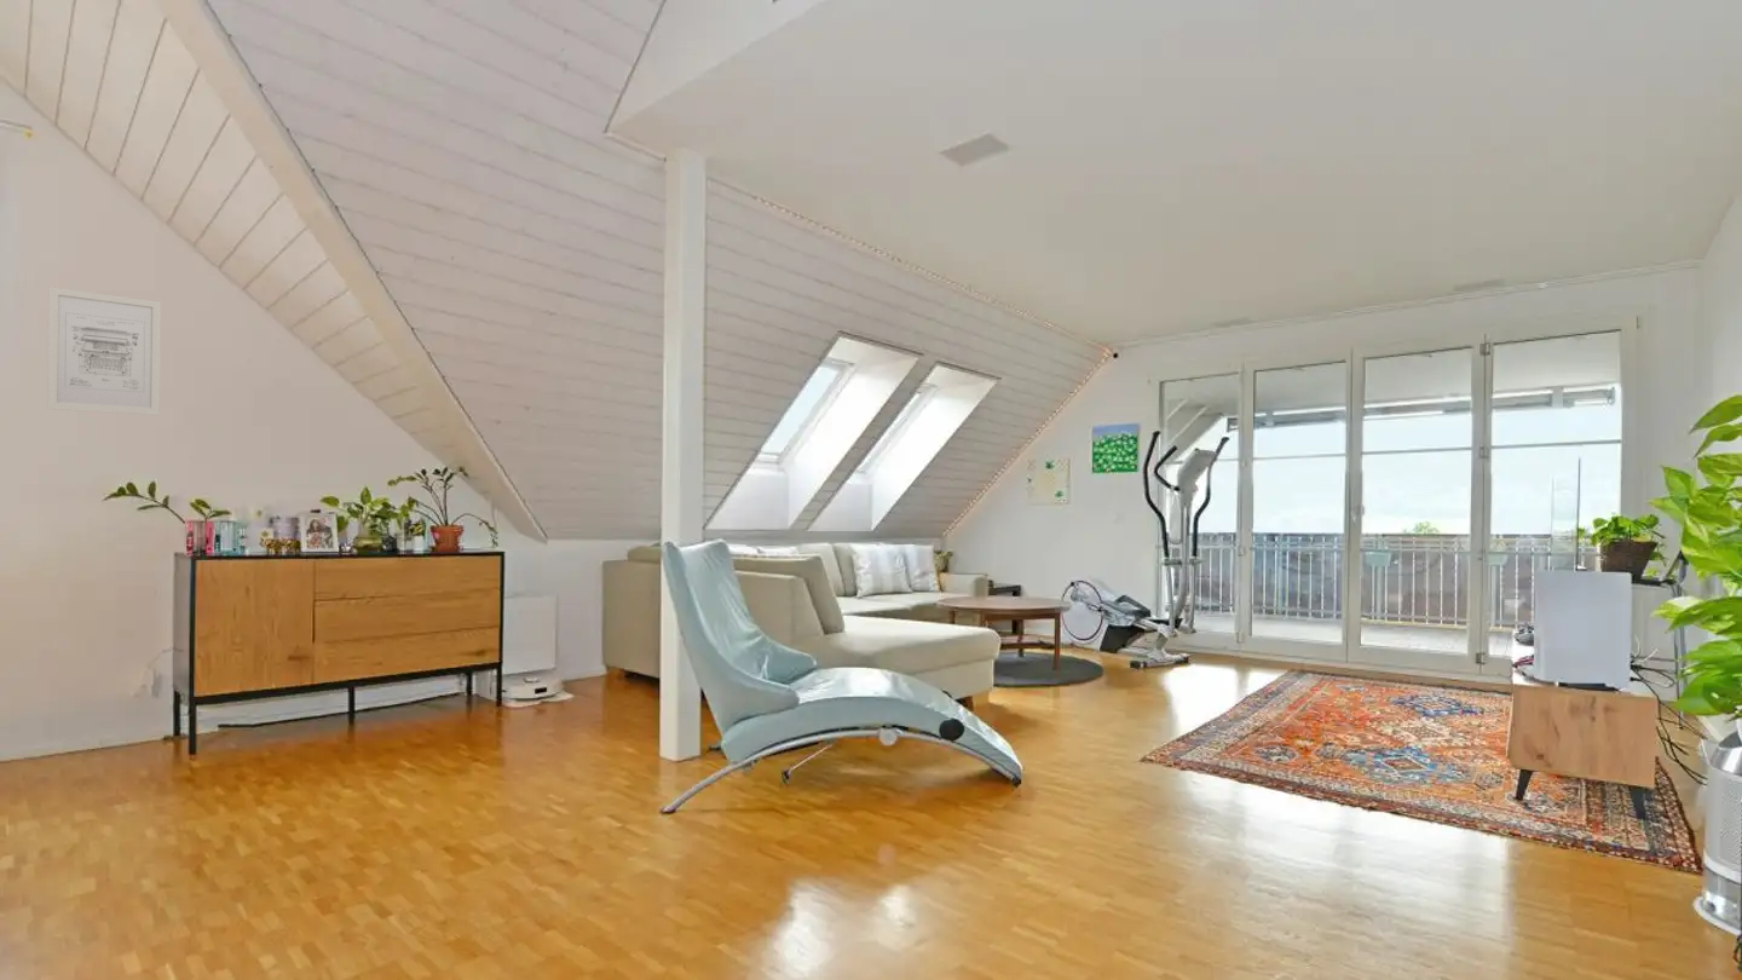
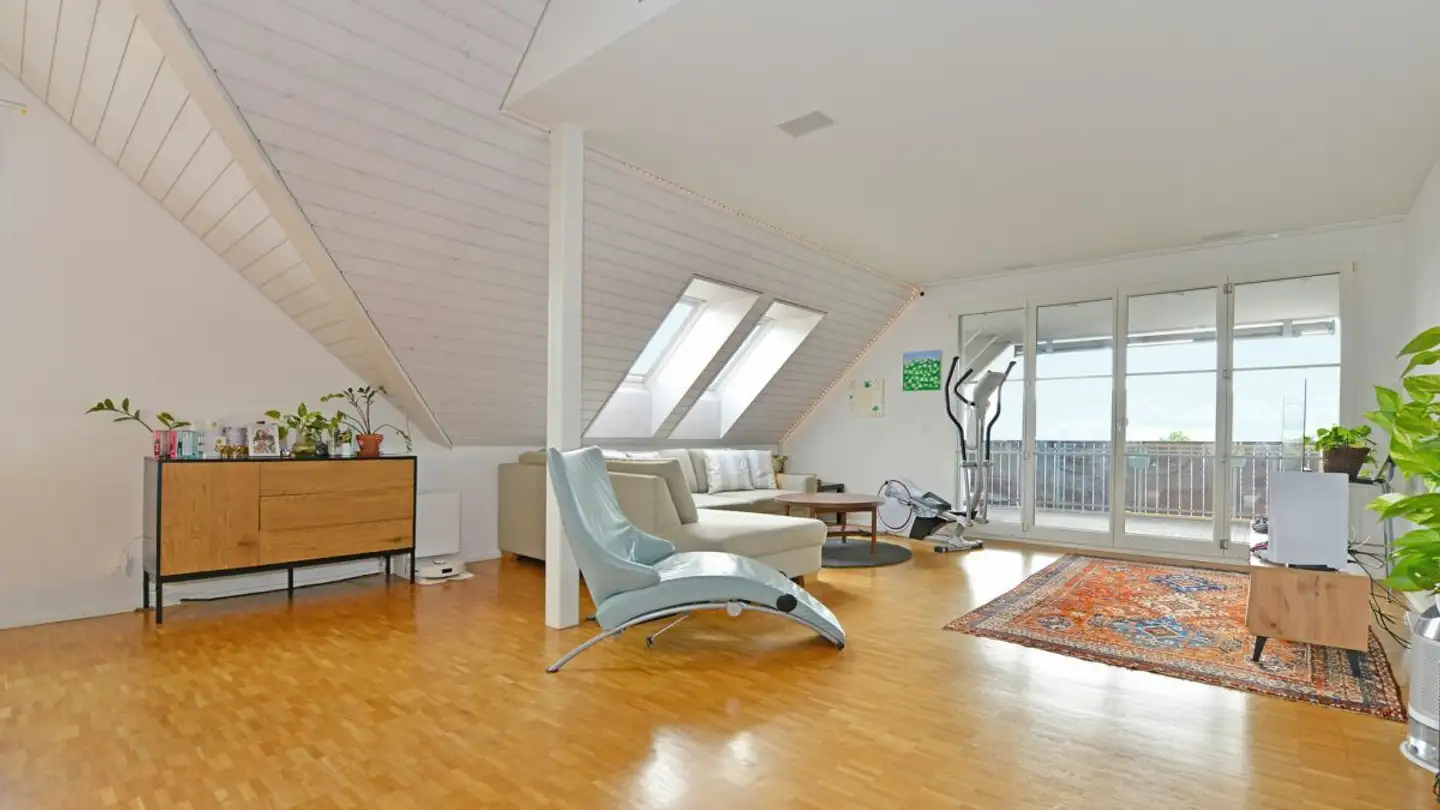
- wall art [46,286,162,416]
